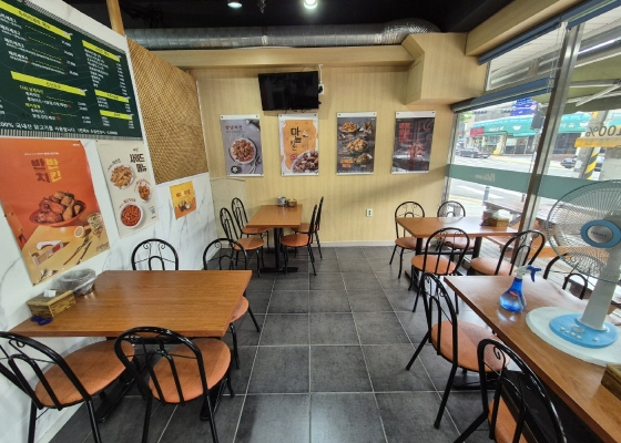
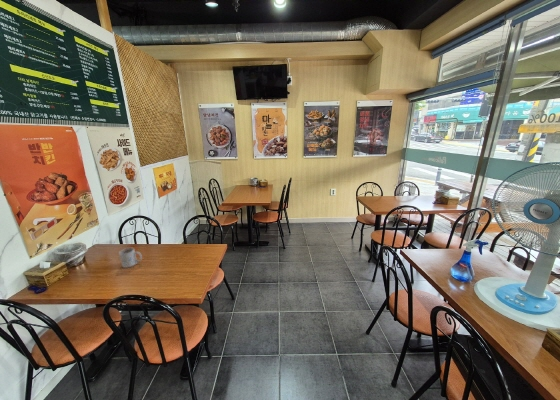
+ mug [118,247,143,269]
